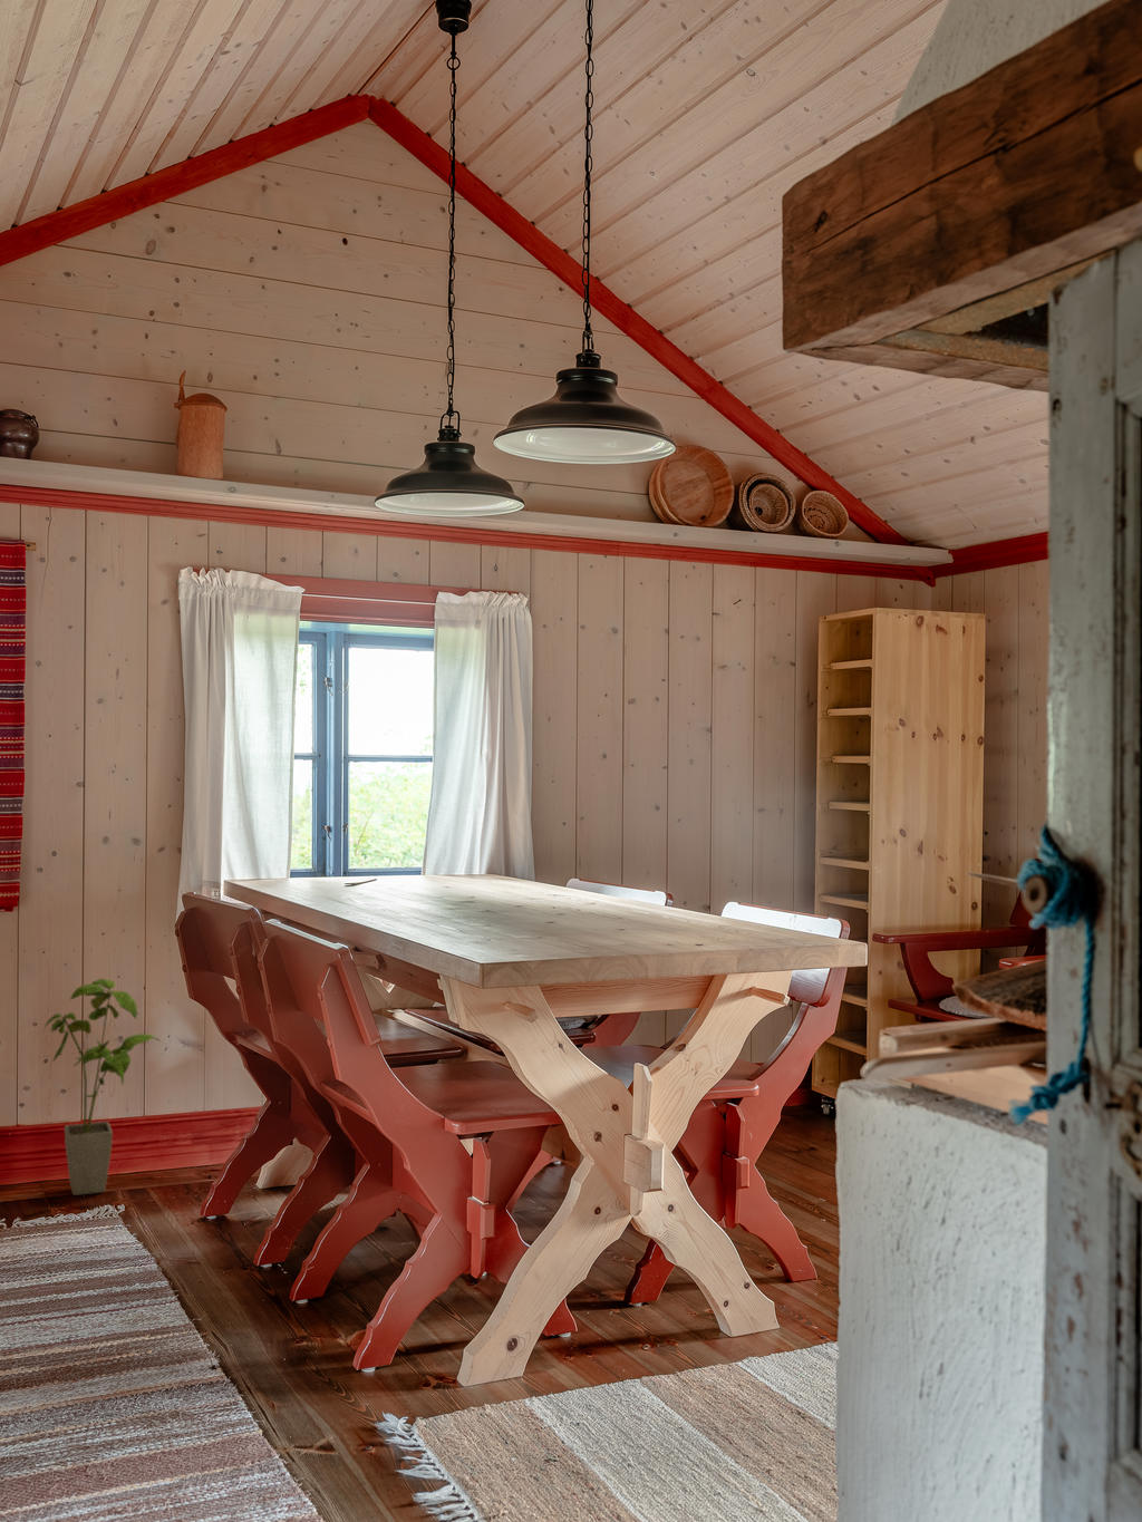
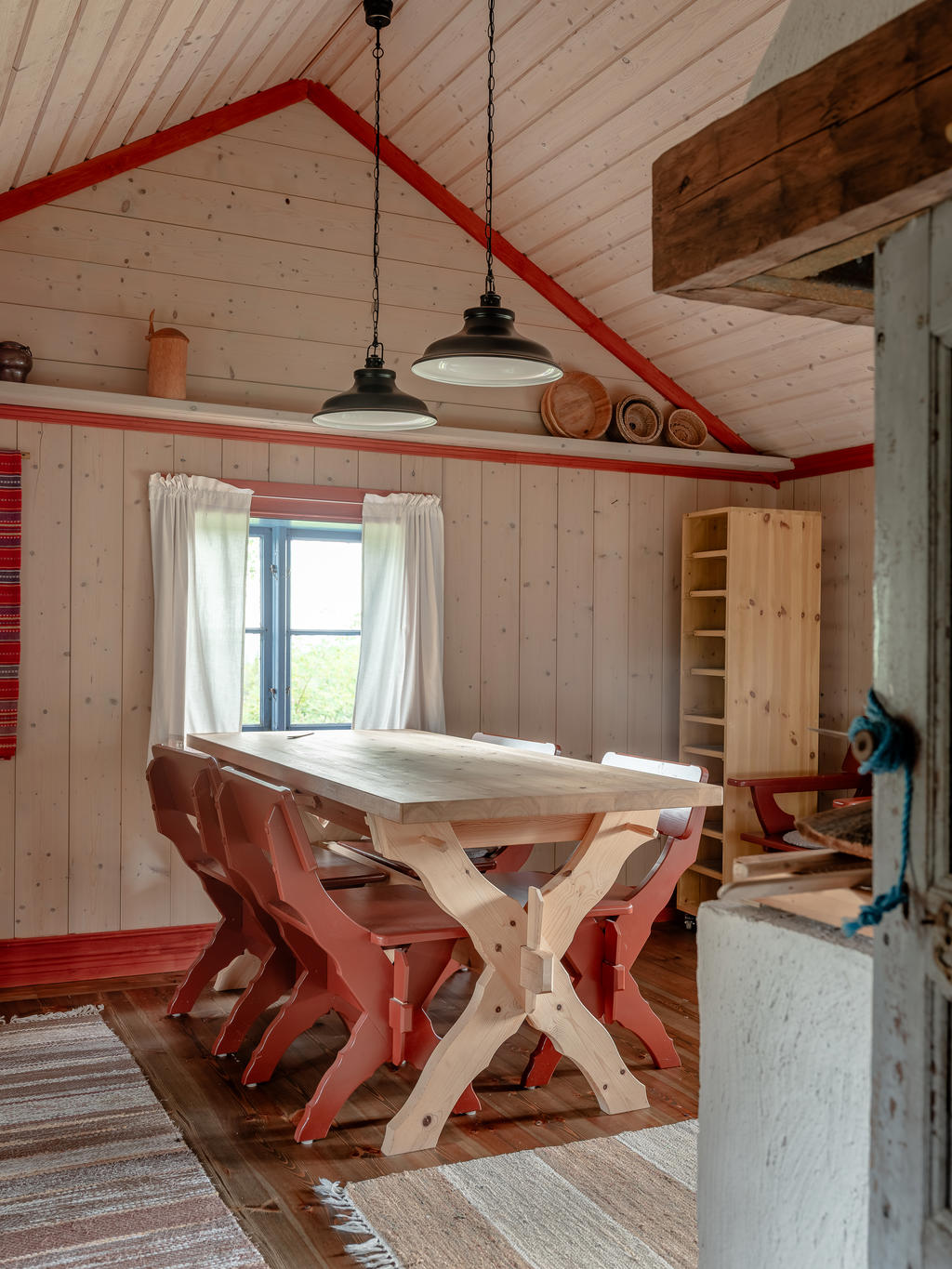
- house plant [42,977,162,1197]
